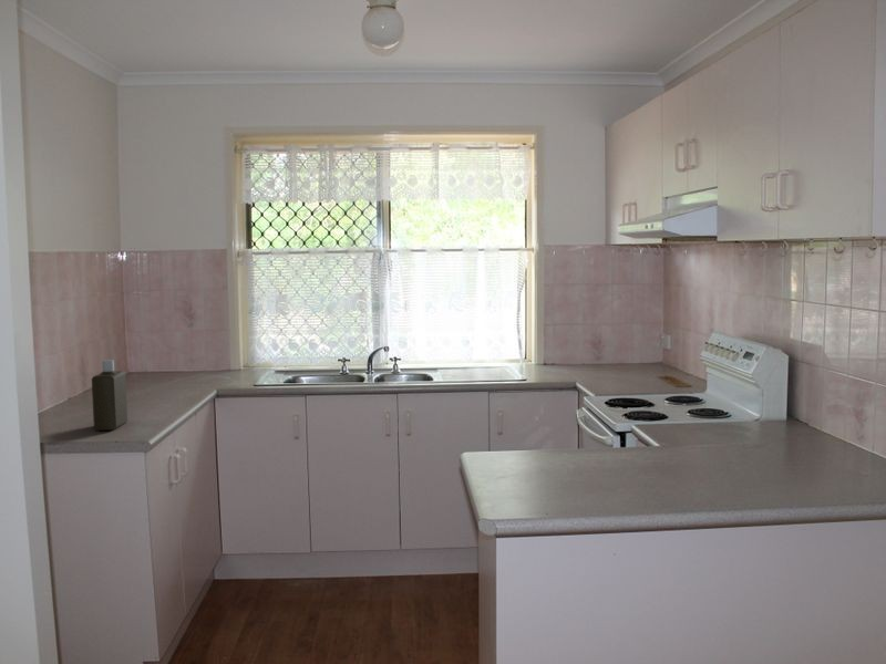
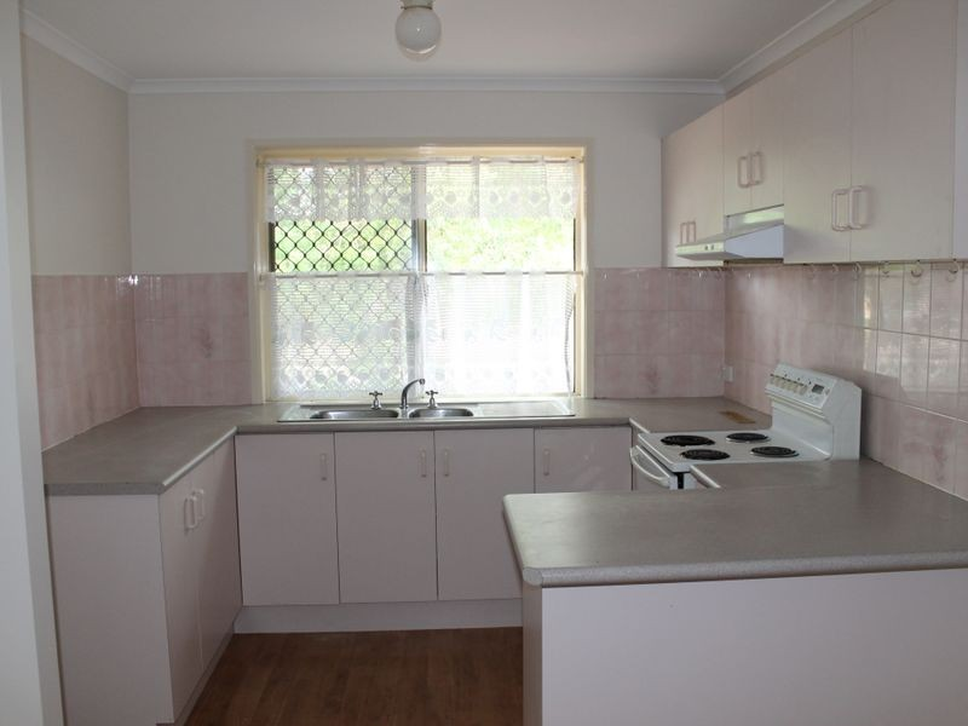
- bottle [91,359,128,432]
